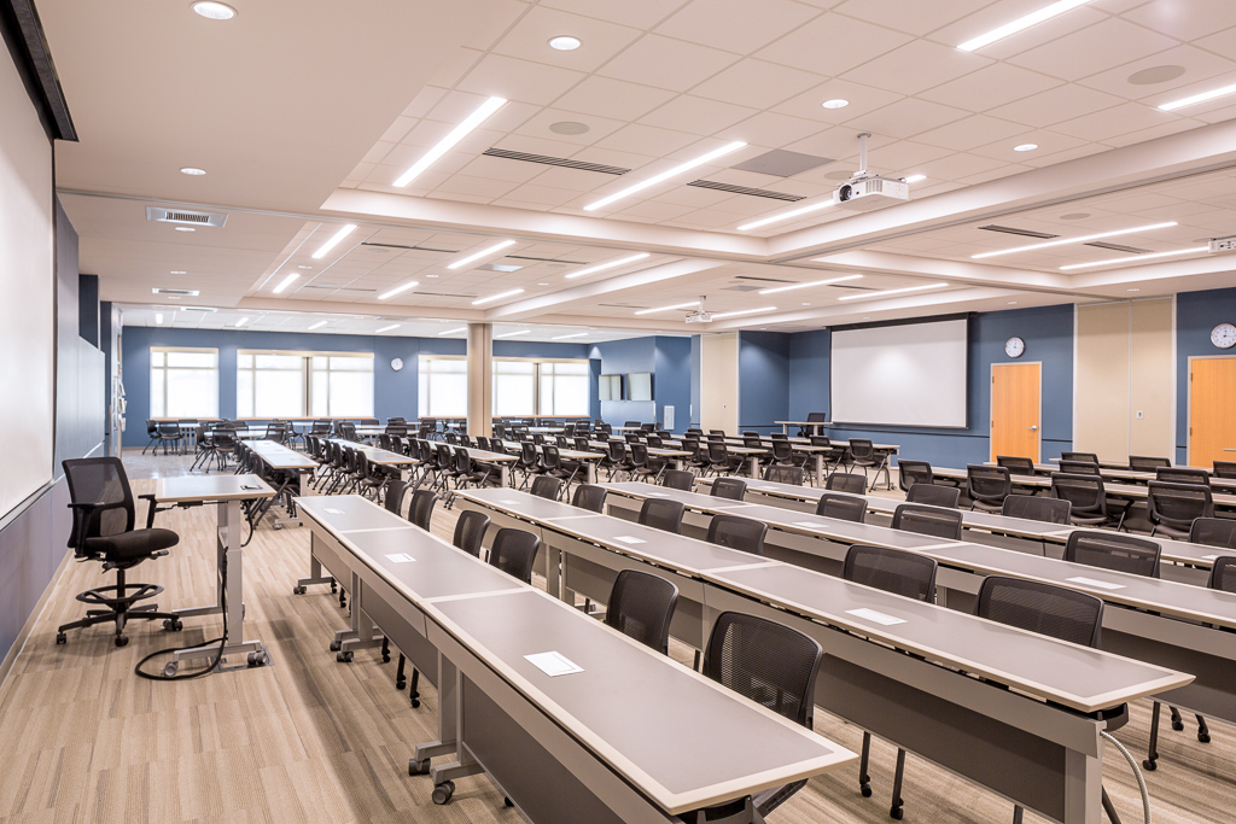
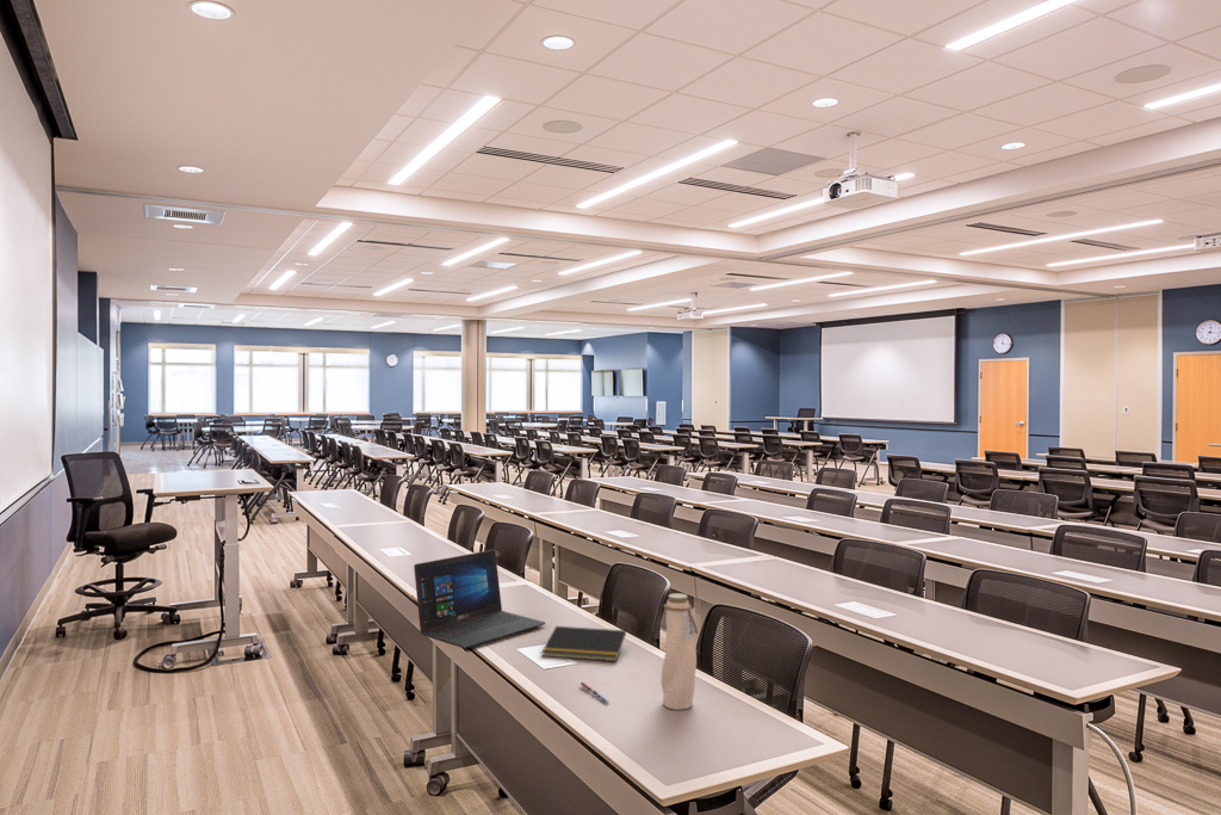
+ notepad [540,625,627,662]
+ water bottle [661,592,699,710]
+ pen [579,681,610,704]
+ laptop [413,549,546,649]
